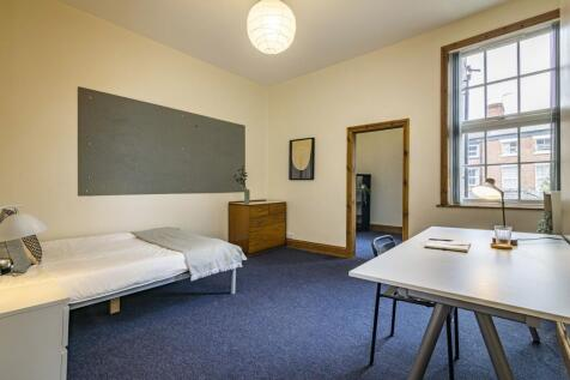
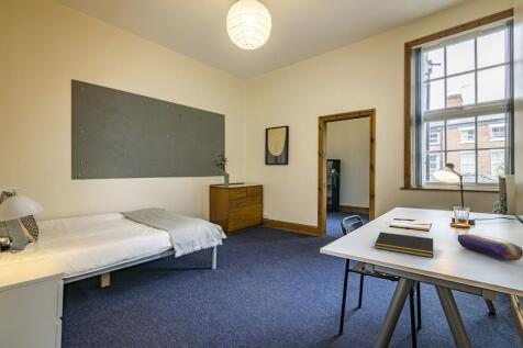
+ notepad [374,231,434,258]
+ pencil case [457,233,523,262]
